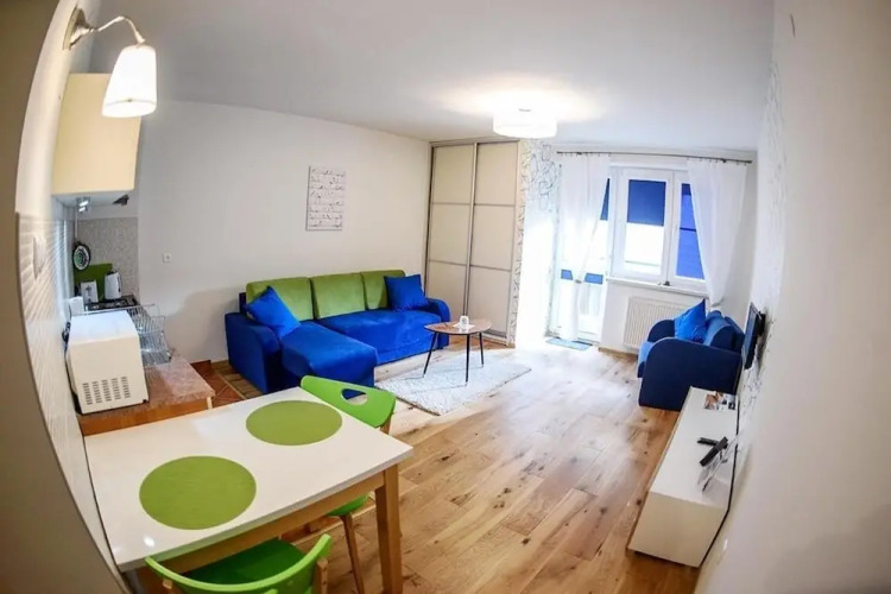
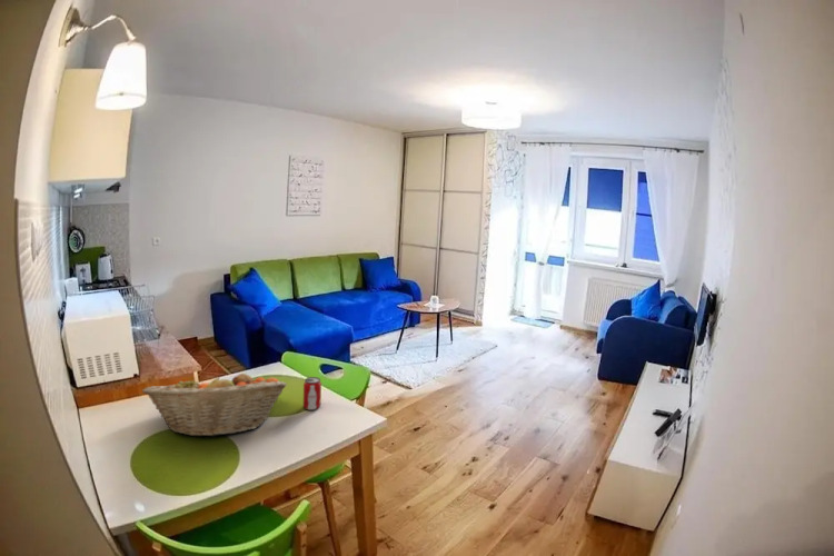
+ fruit basket [141,370,288,437]
+ beverage can [302,376,322,411]
